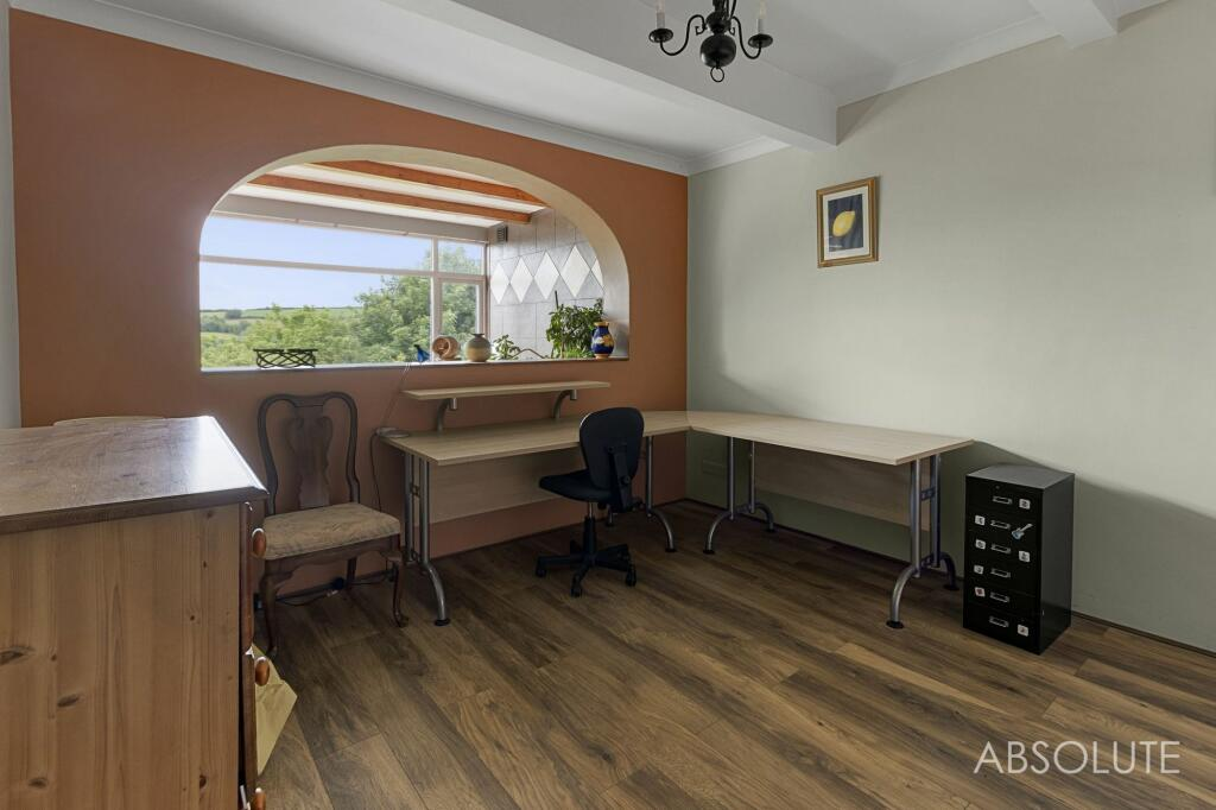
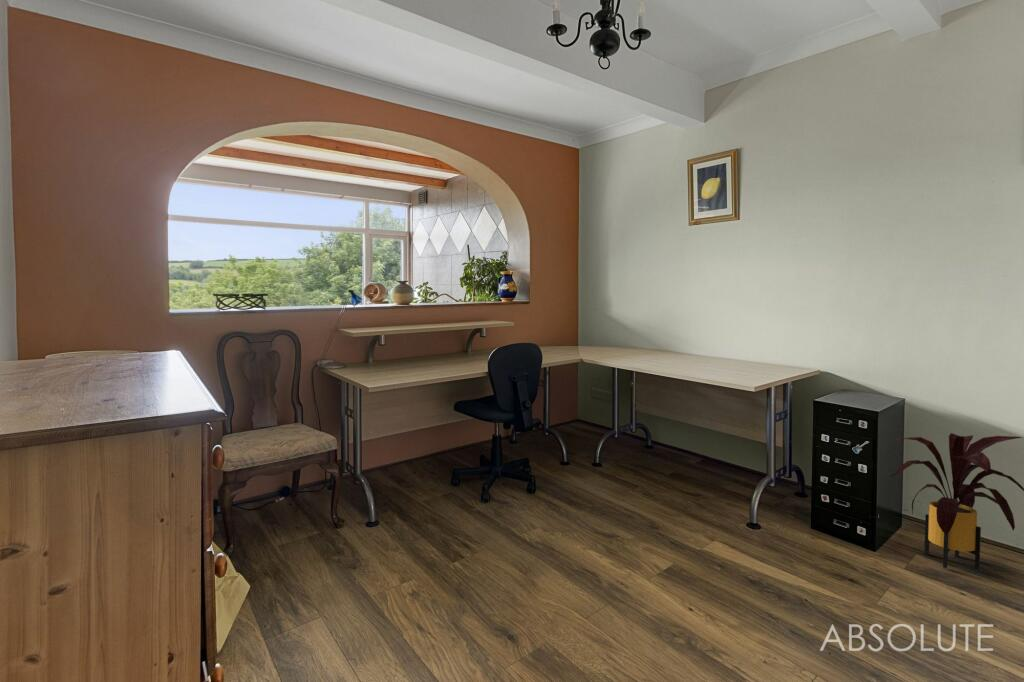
+ house plant [889,432,1024,571]
